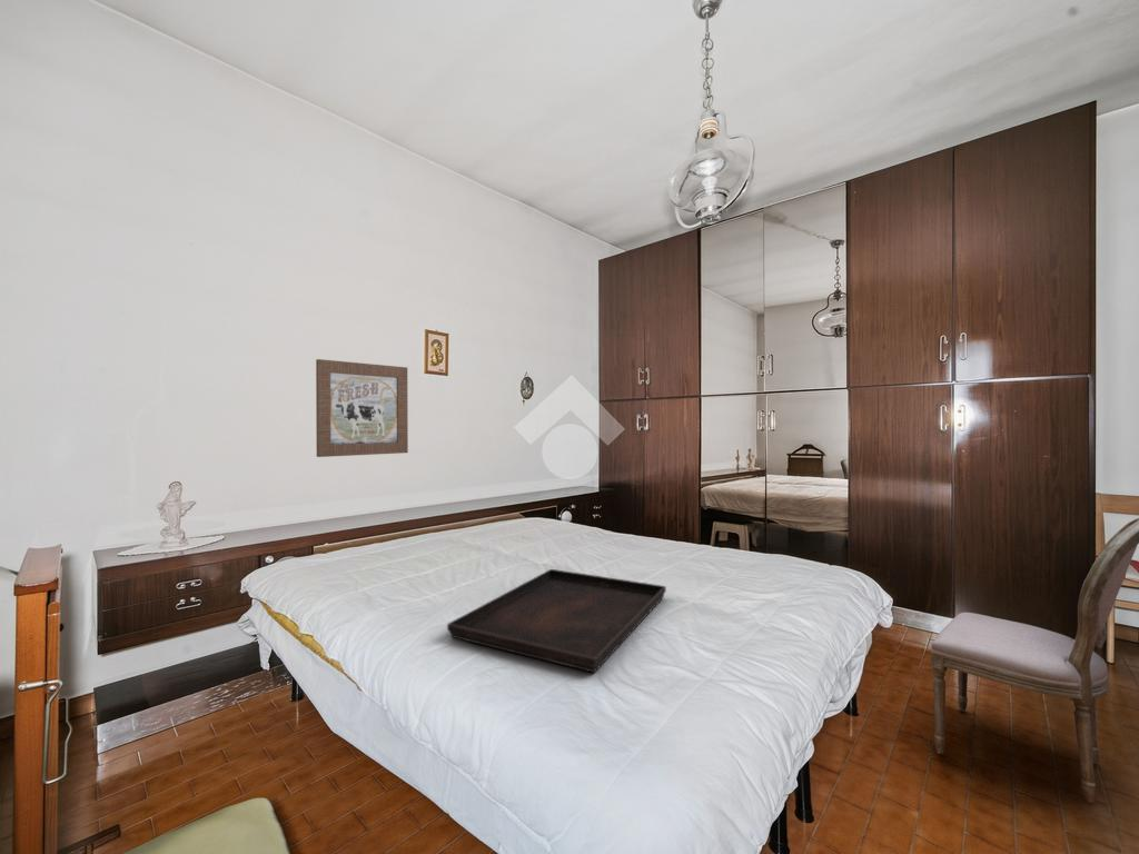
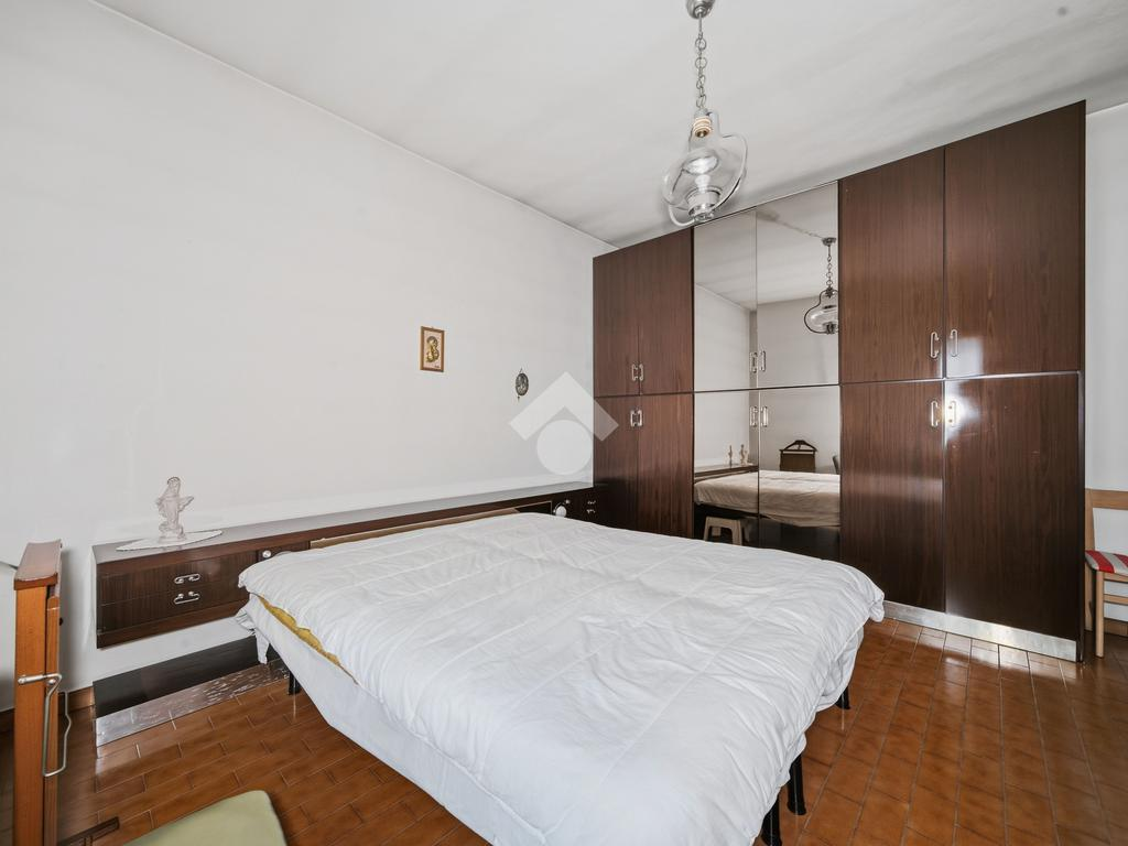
- dining chair [930,517,1139,804]
- wall art [315,358,409,458]
- serving tray [446,568,667,674]
